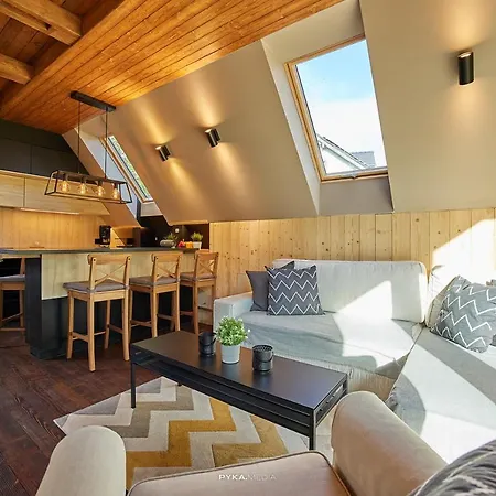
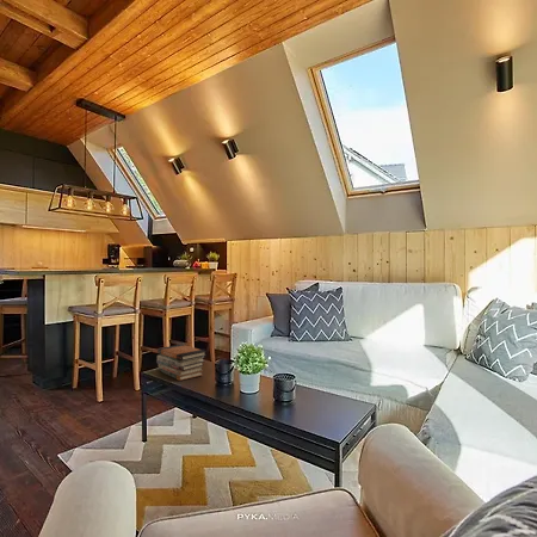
+ book stack [156,344,208,382]
